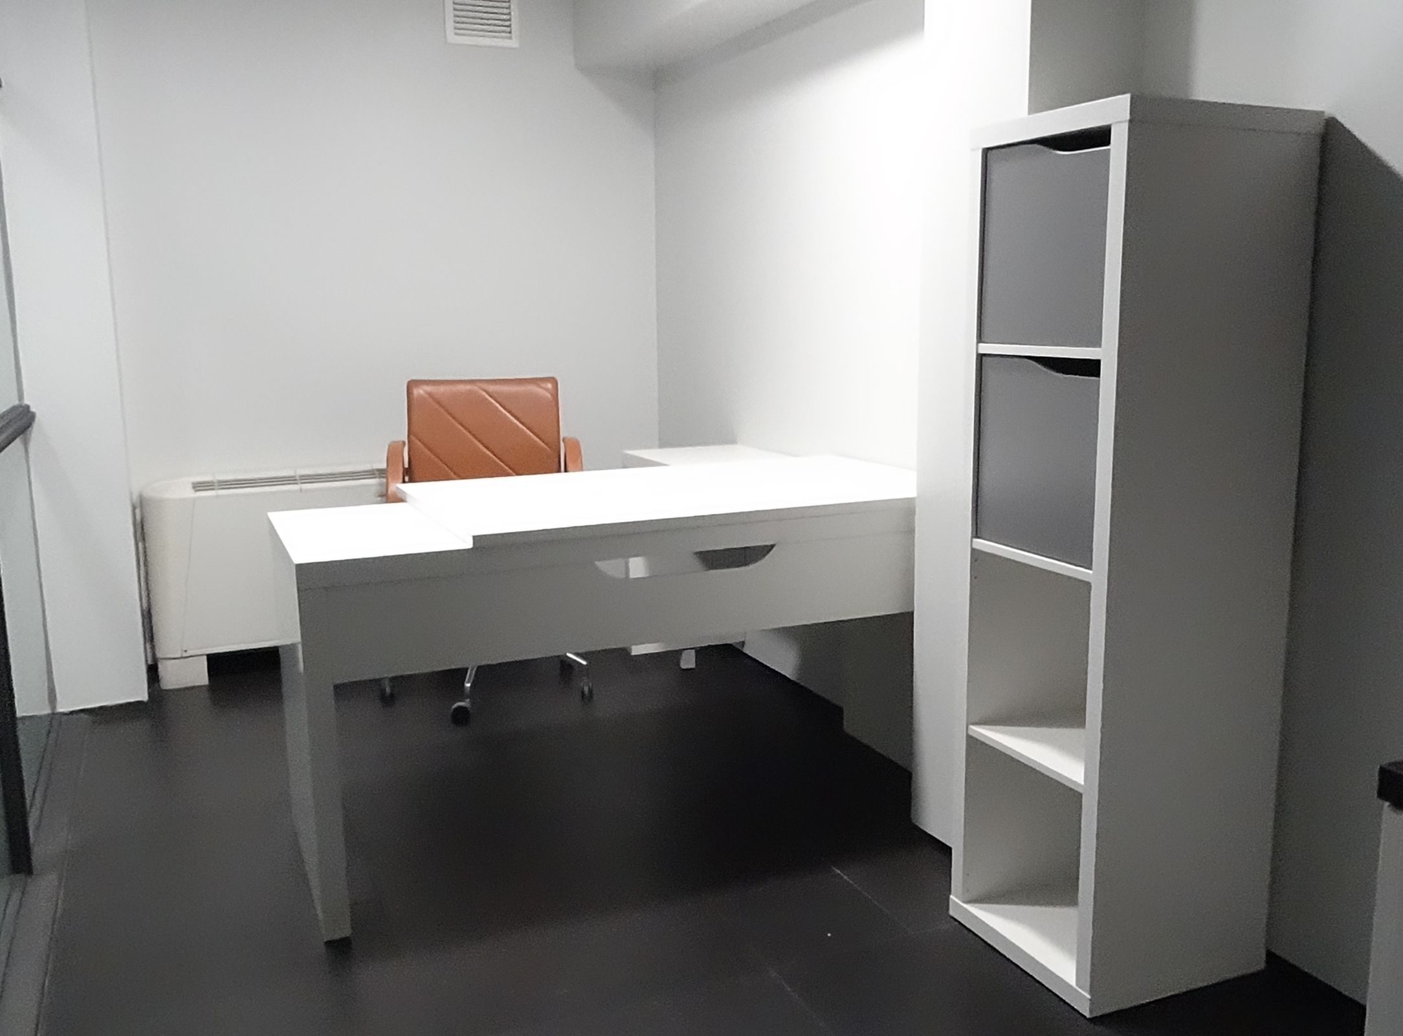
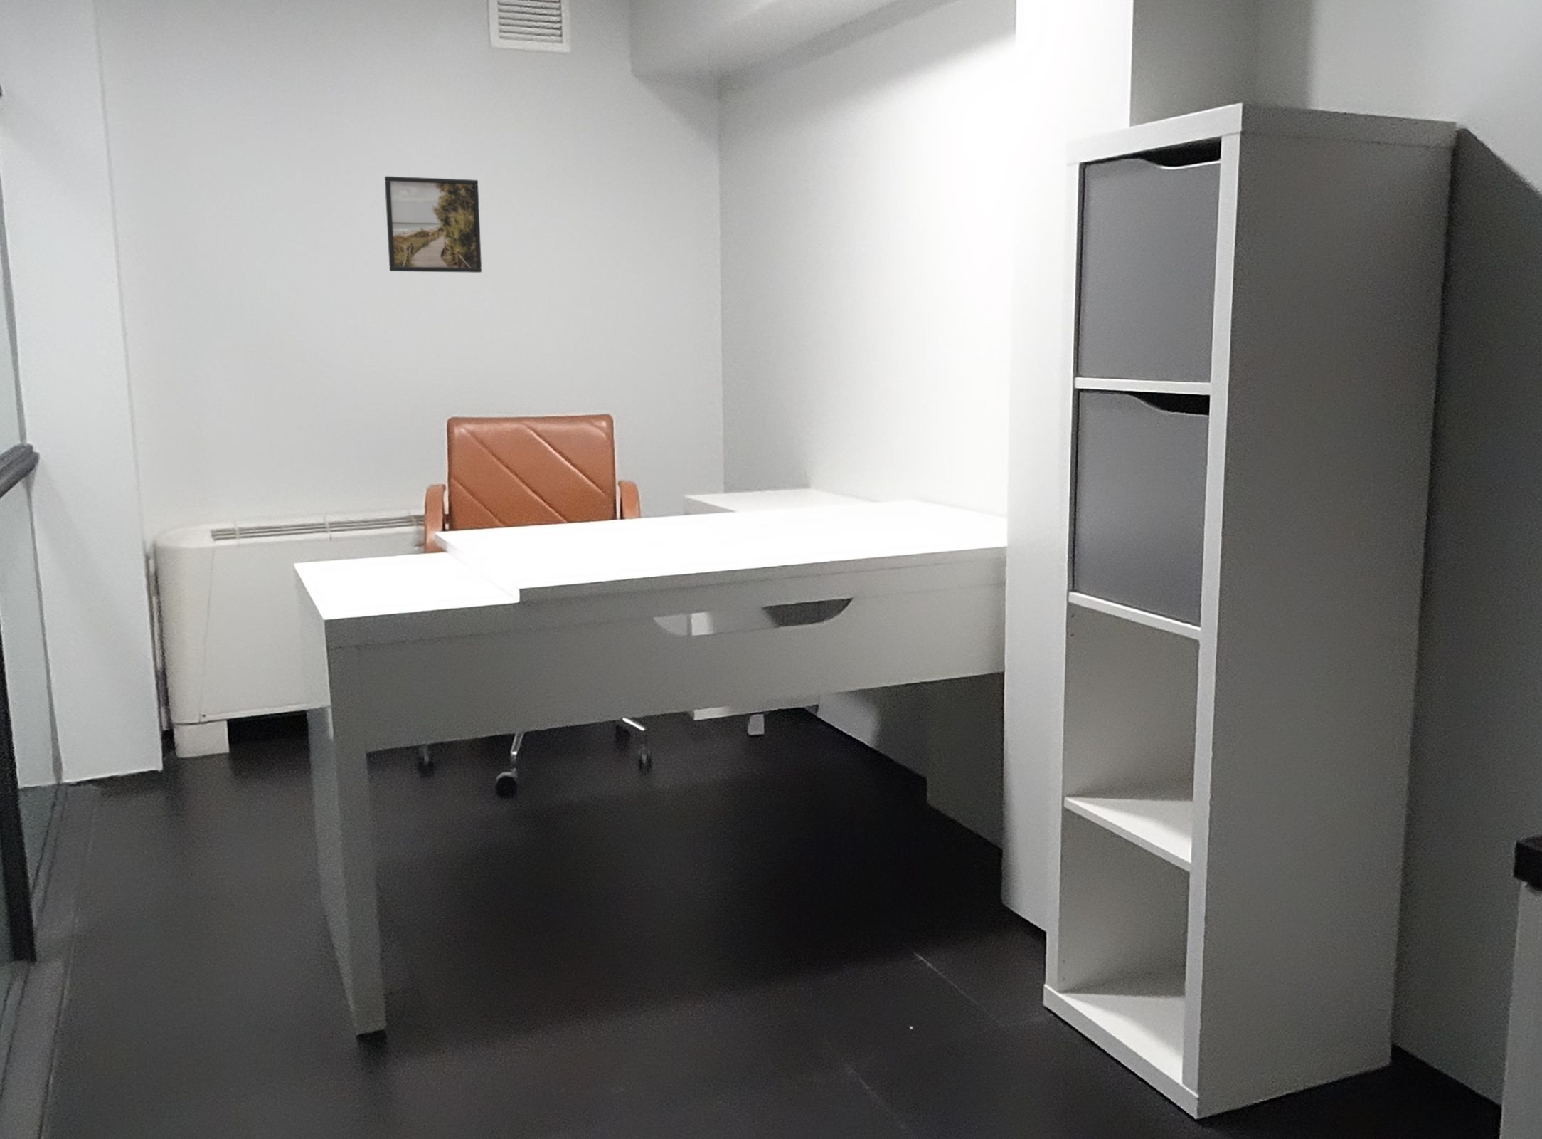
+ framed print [384,175,482,273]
